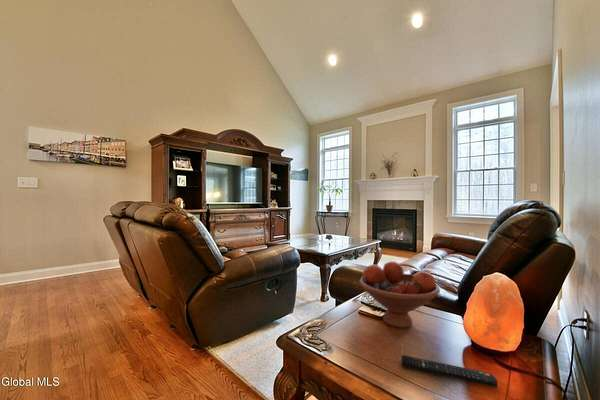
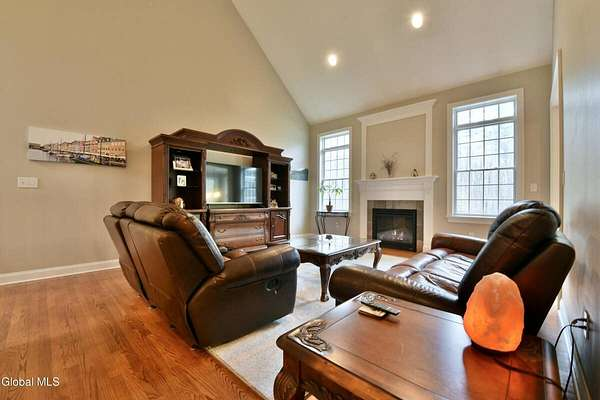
- fruit bowl [359,260,441,329]
- remote control [401,354,498,388]
